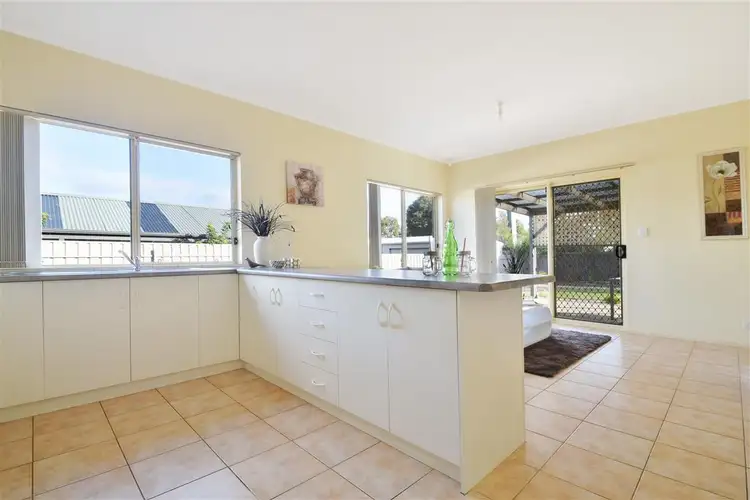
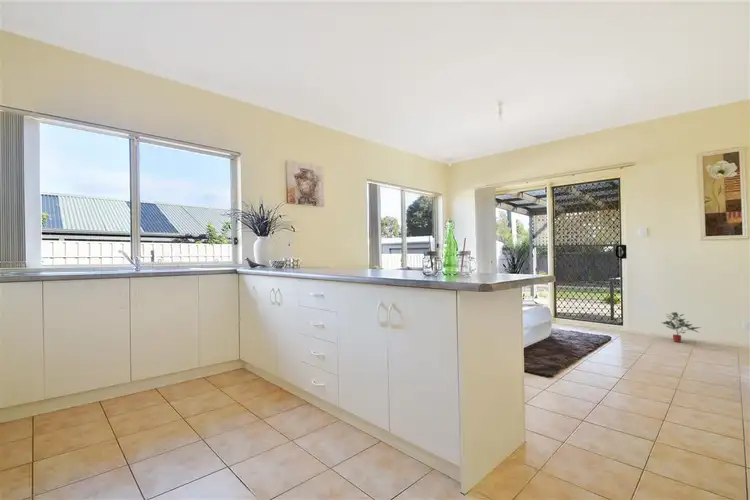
+ potted plant [662,311,702,343]
